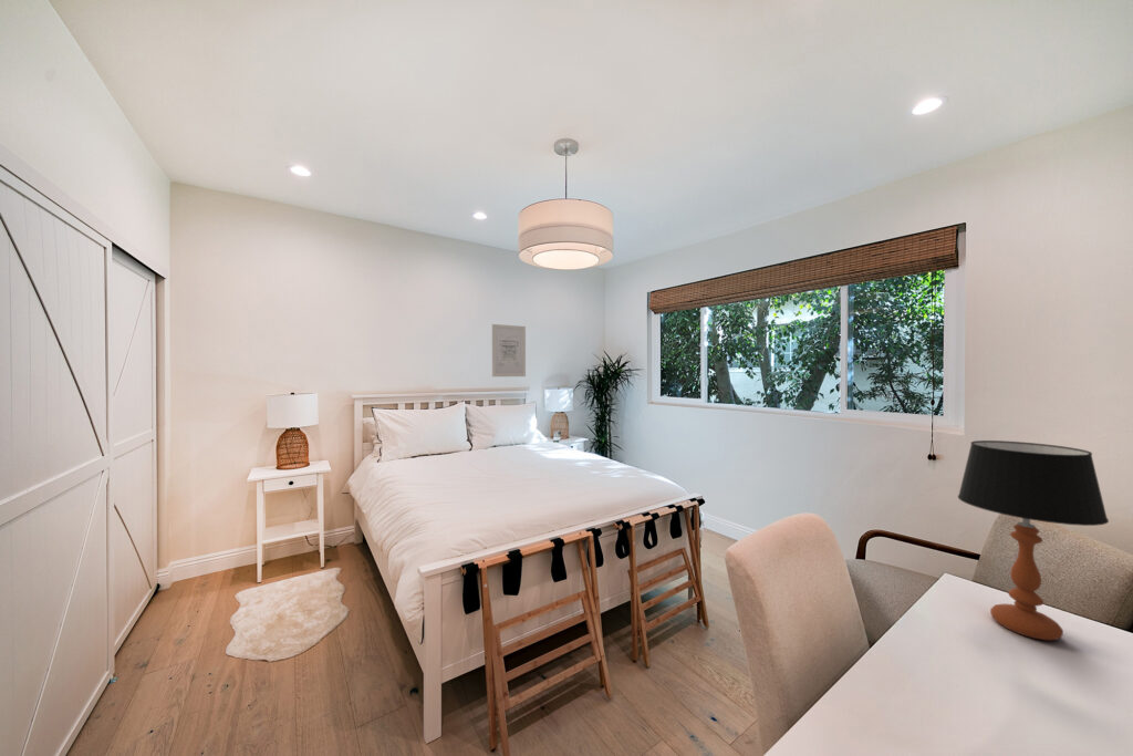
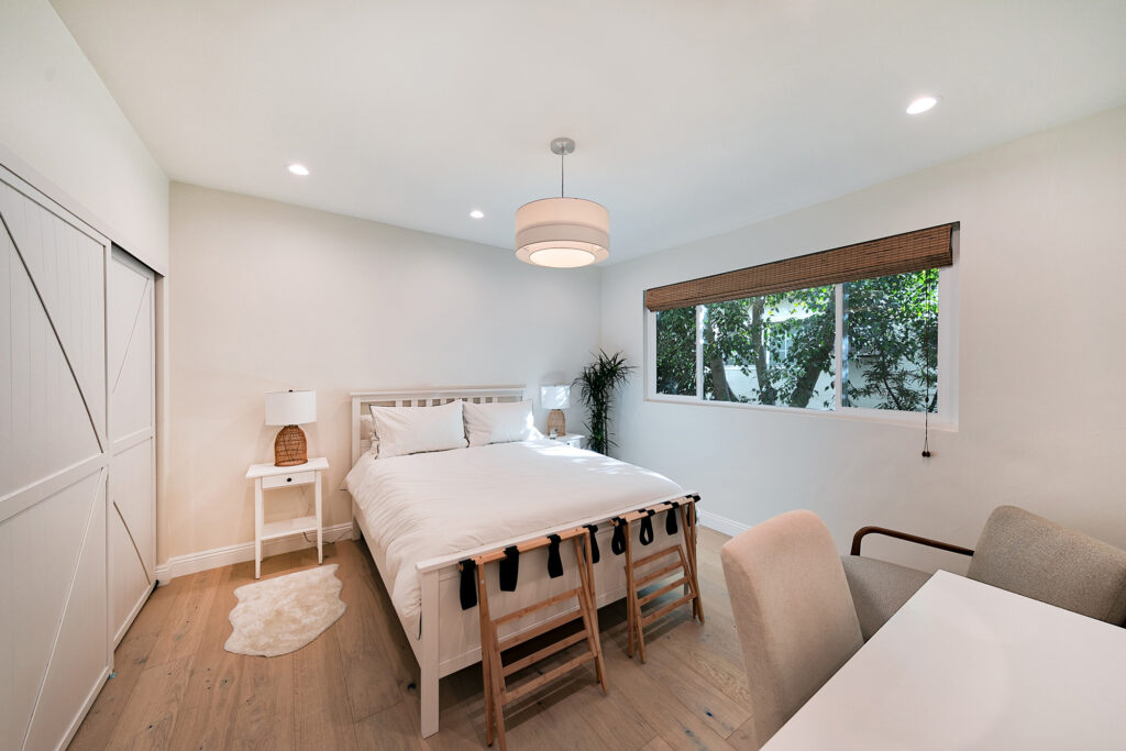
- table lamp [957,439,1110,641]
- wall art [491,323,527,377]
